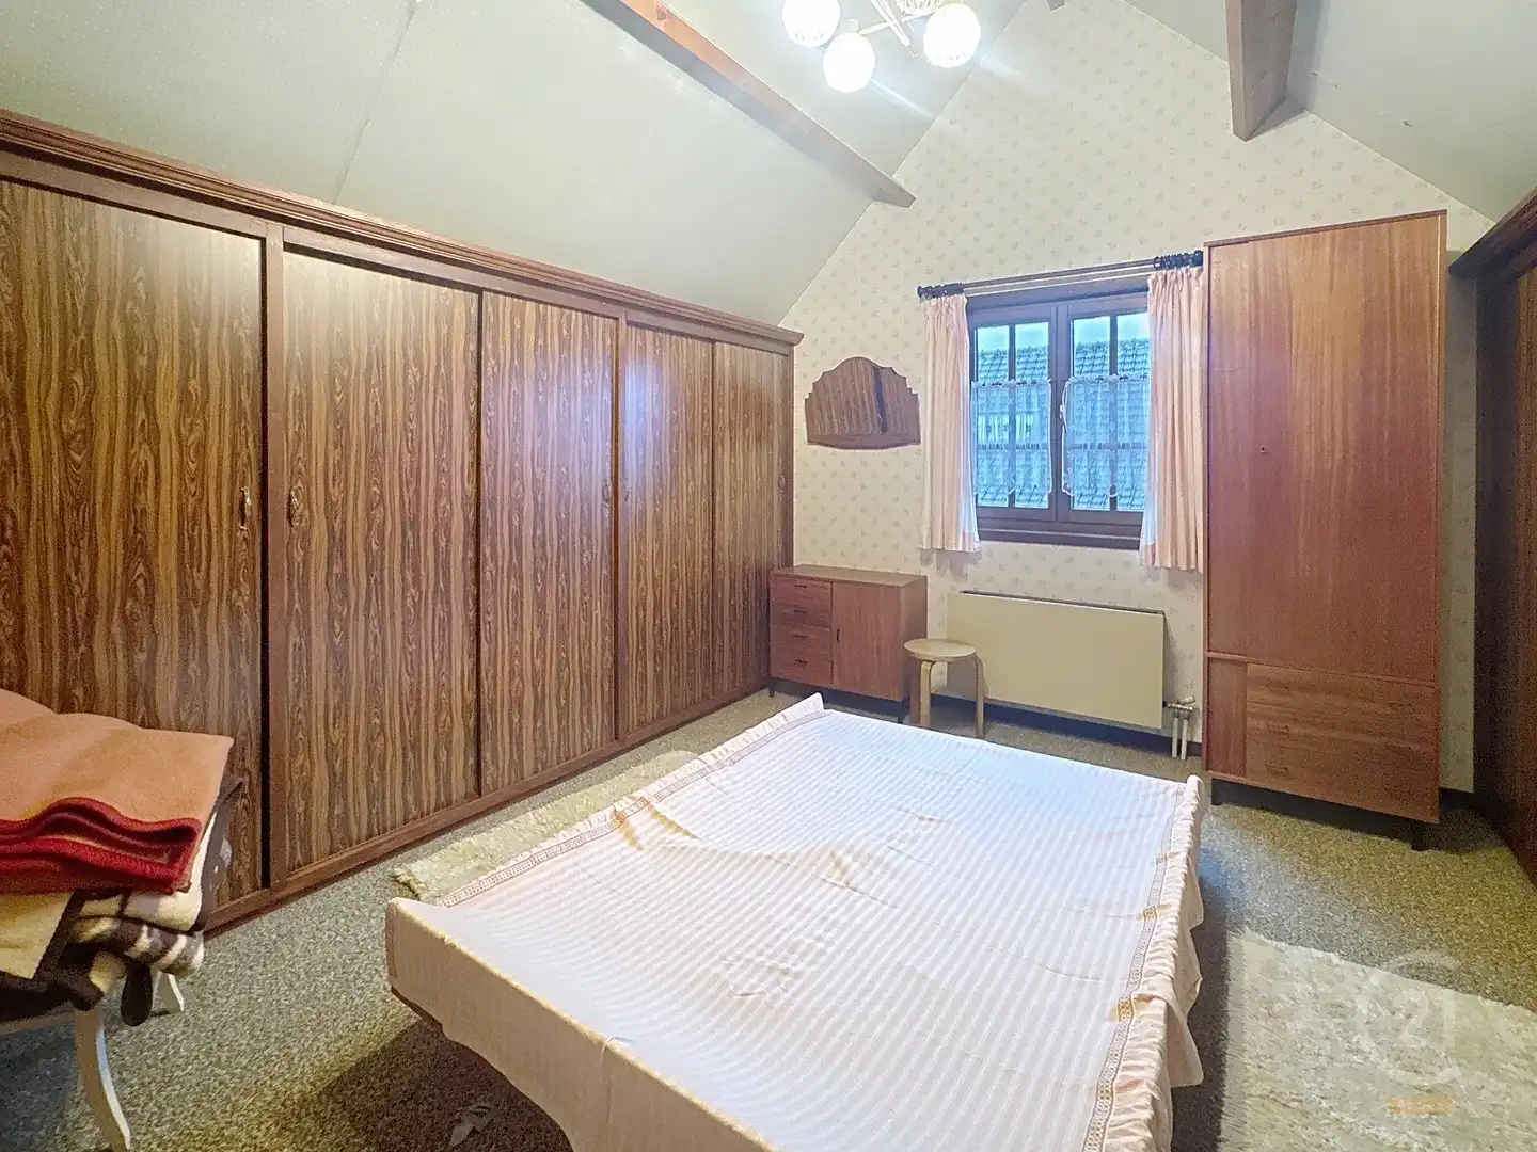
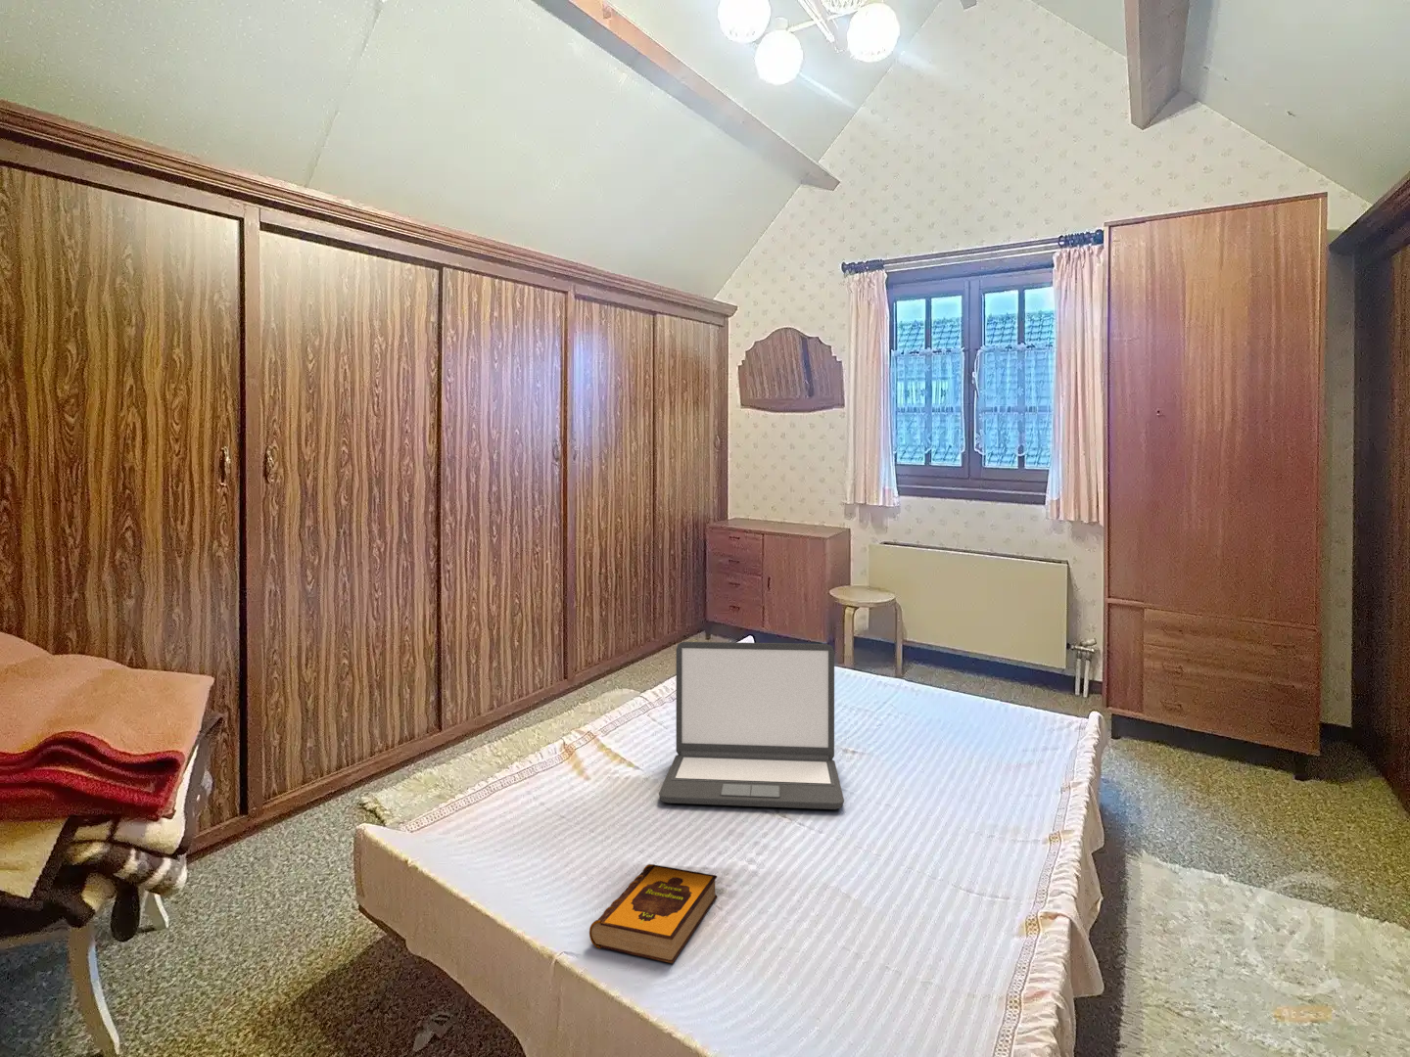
+ laptop [658,641,845,811]
+ hardback book [588,863,717,964]
